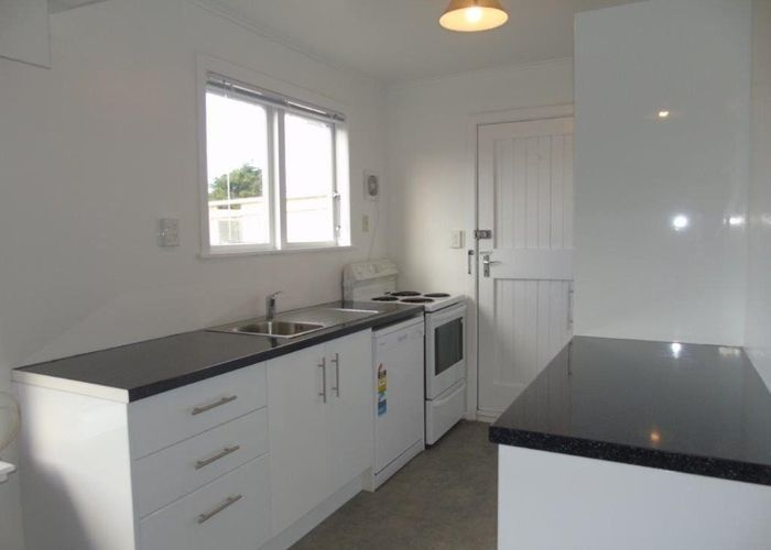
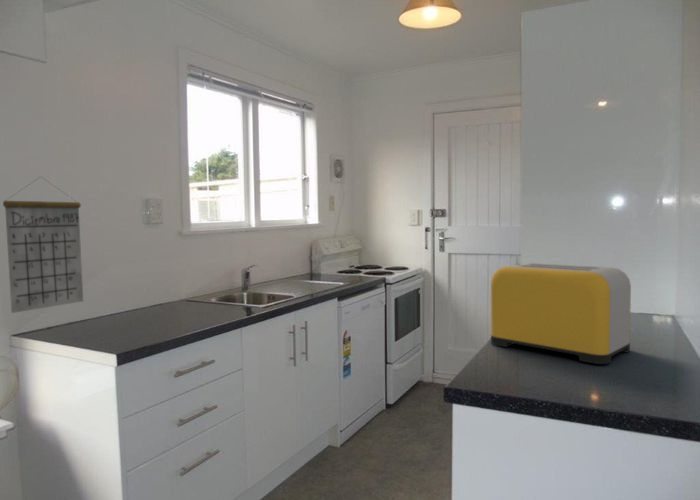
+ toaster [490,262,632,365]
+ calendar [2,175,84,314]
